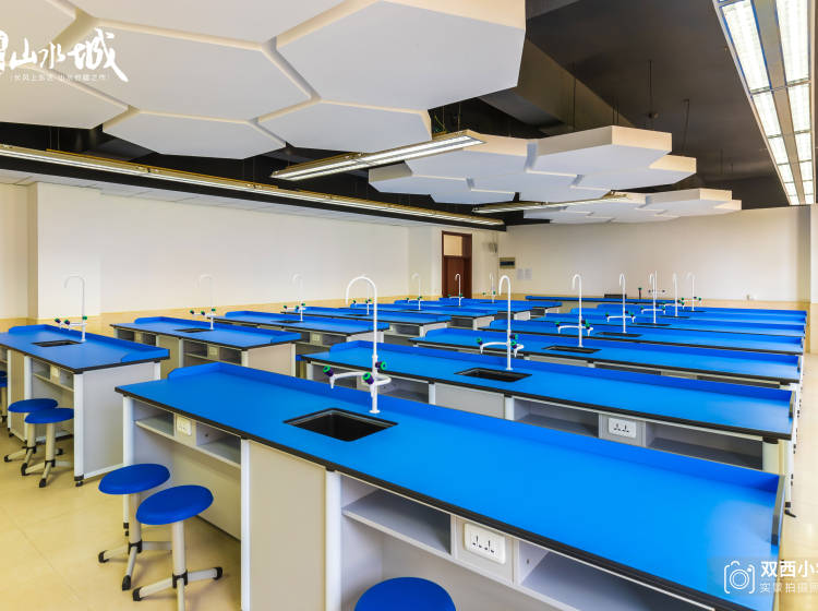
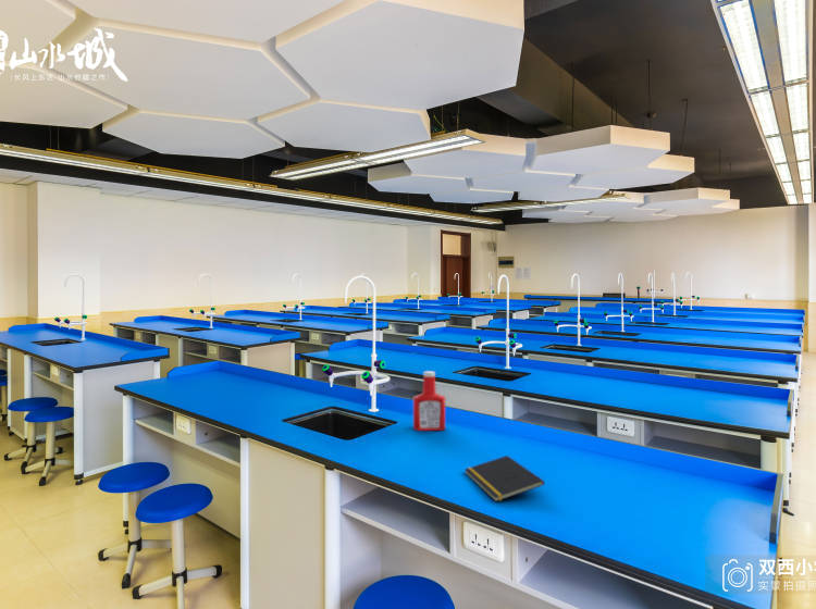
+ soap bottle [412,370,446,432]
+ notepad [463,455,546,502]
